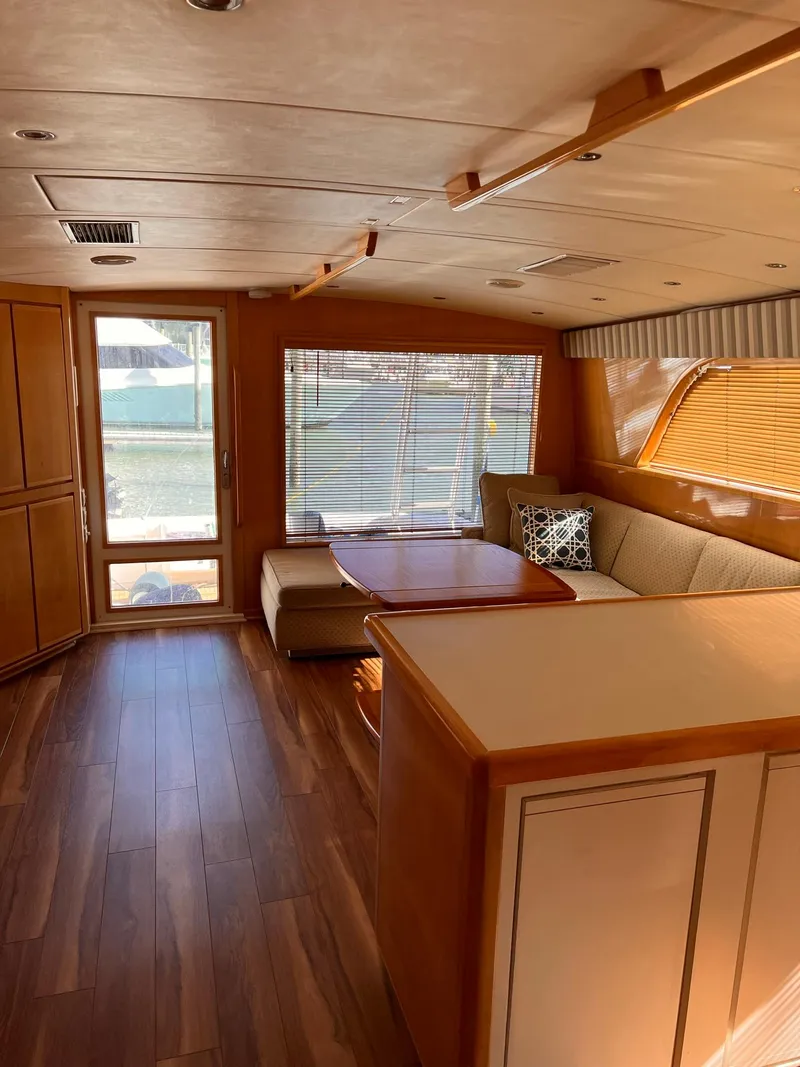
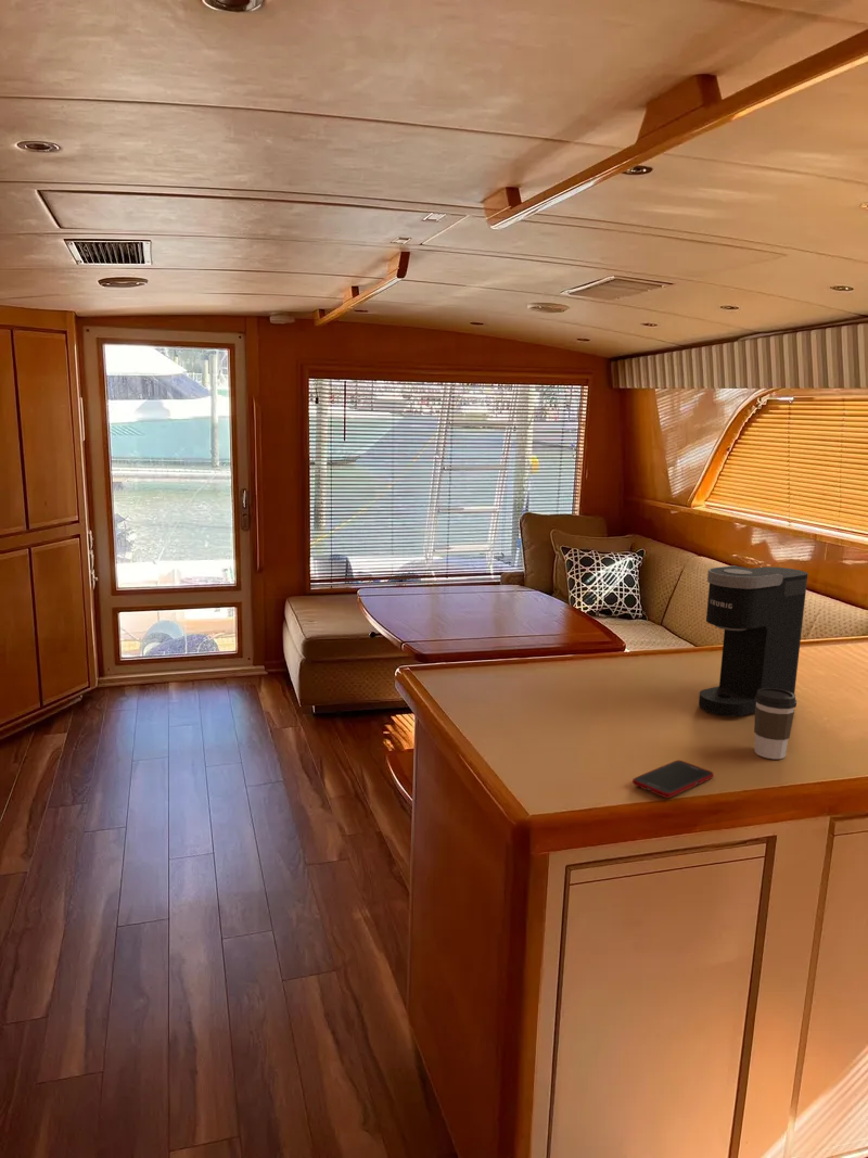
+ coffee cup [753,688,797,760]
+ coffee maker [698,564,809,717]
+ cell phone [631,760,715,799]
